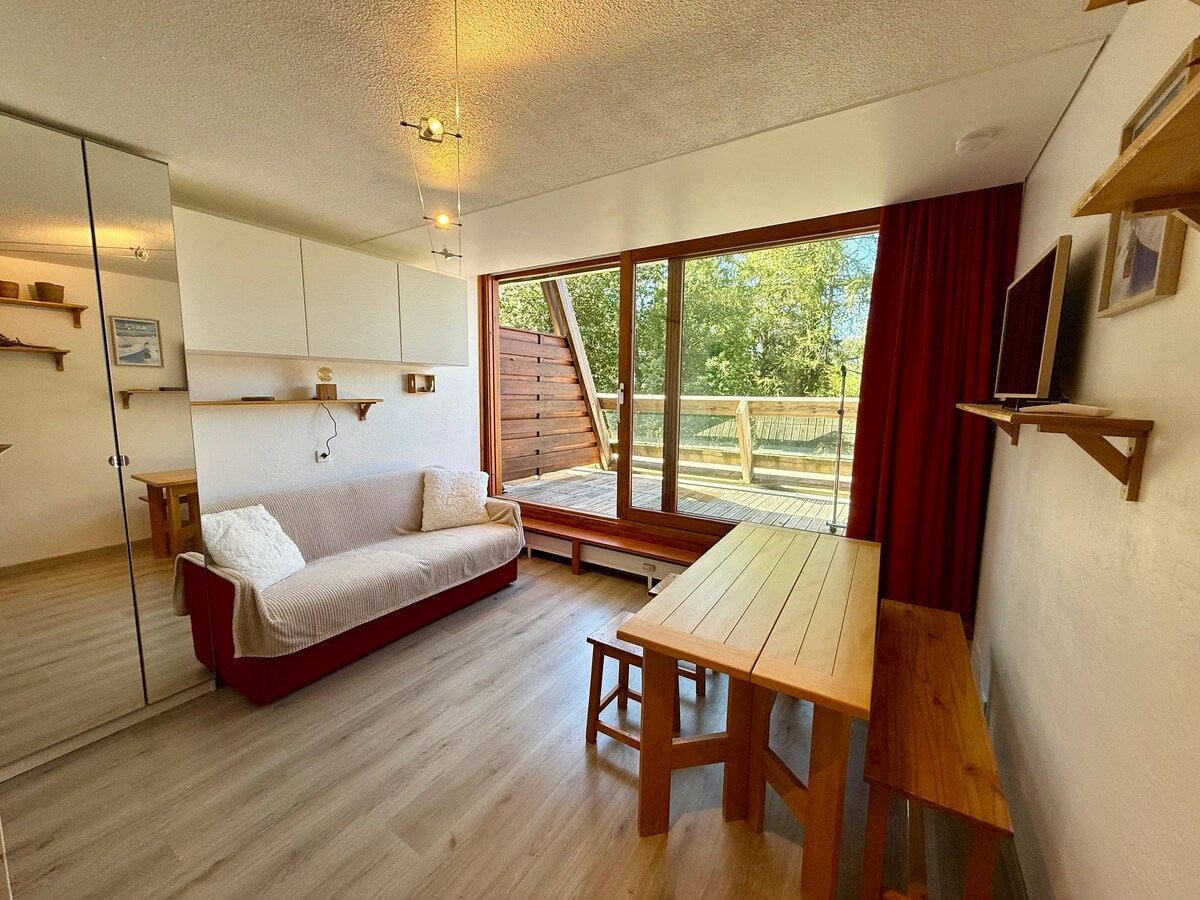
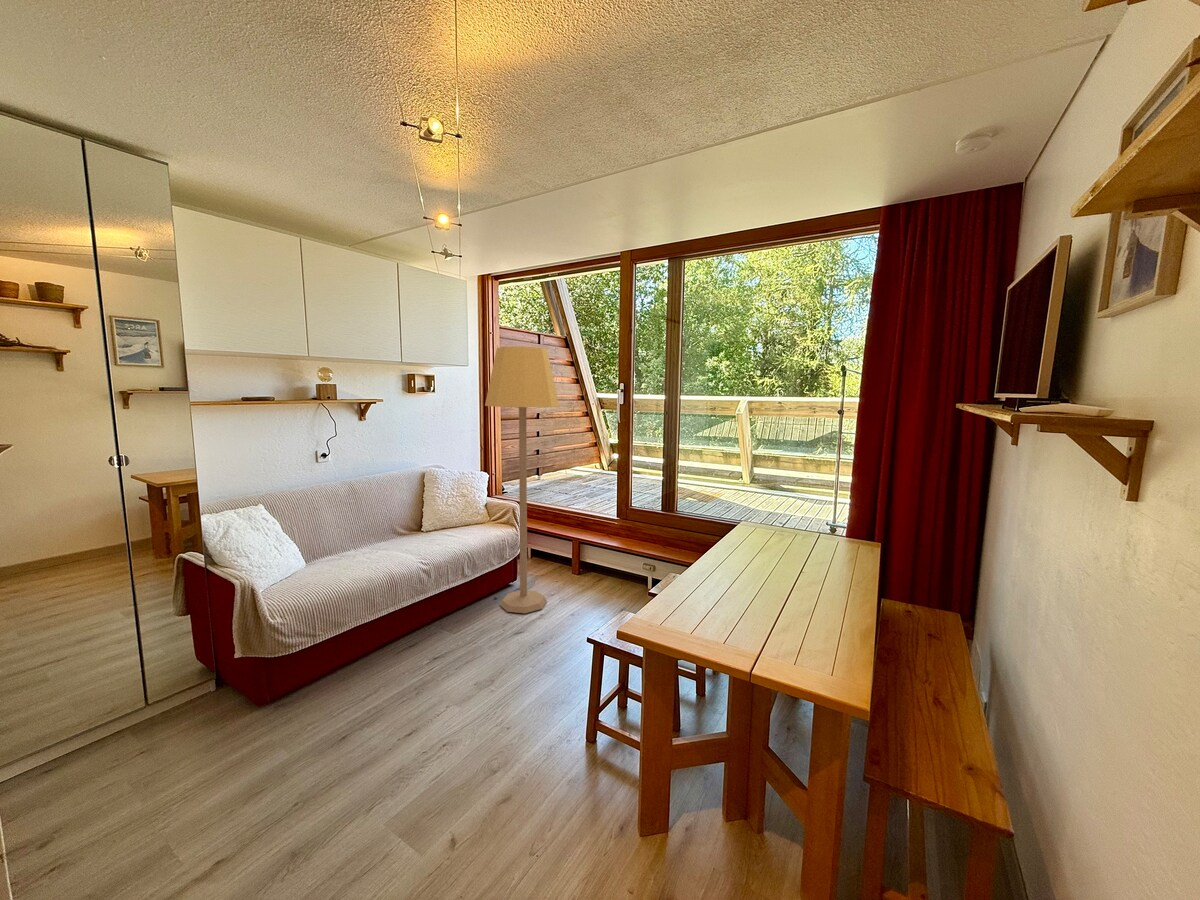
+ lamp [484,345,560,614]
